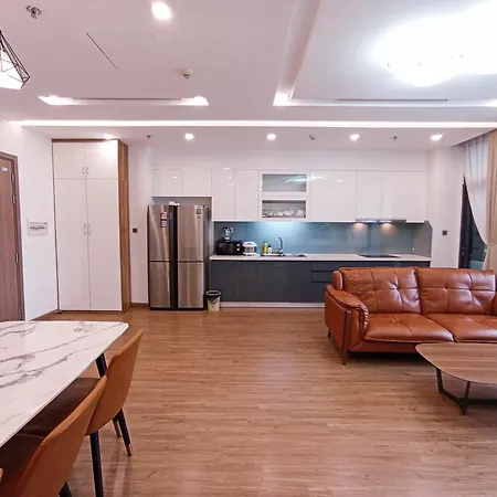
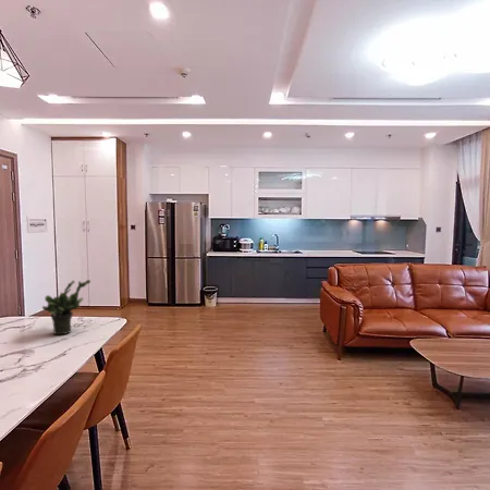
+ potted plant [41,279,91,335]
